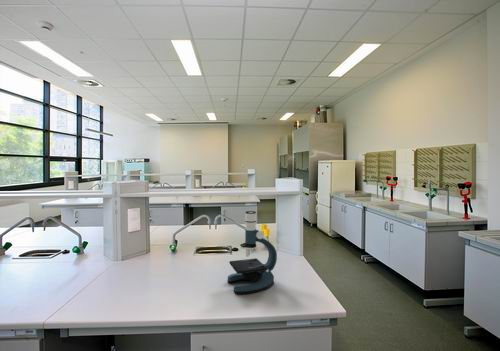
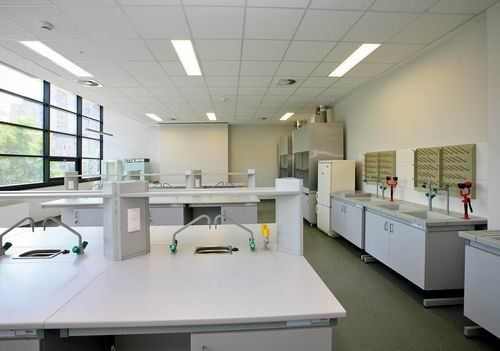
- microscope [226,210,278,295]
